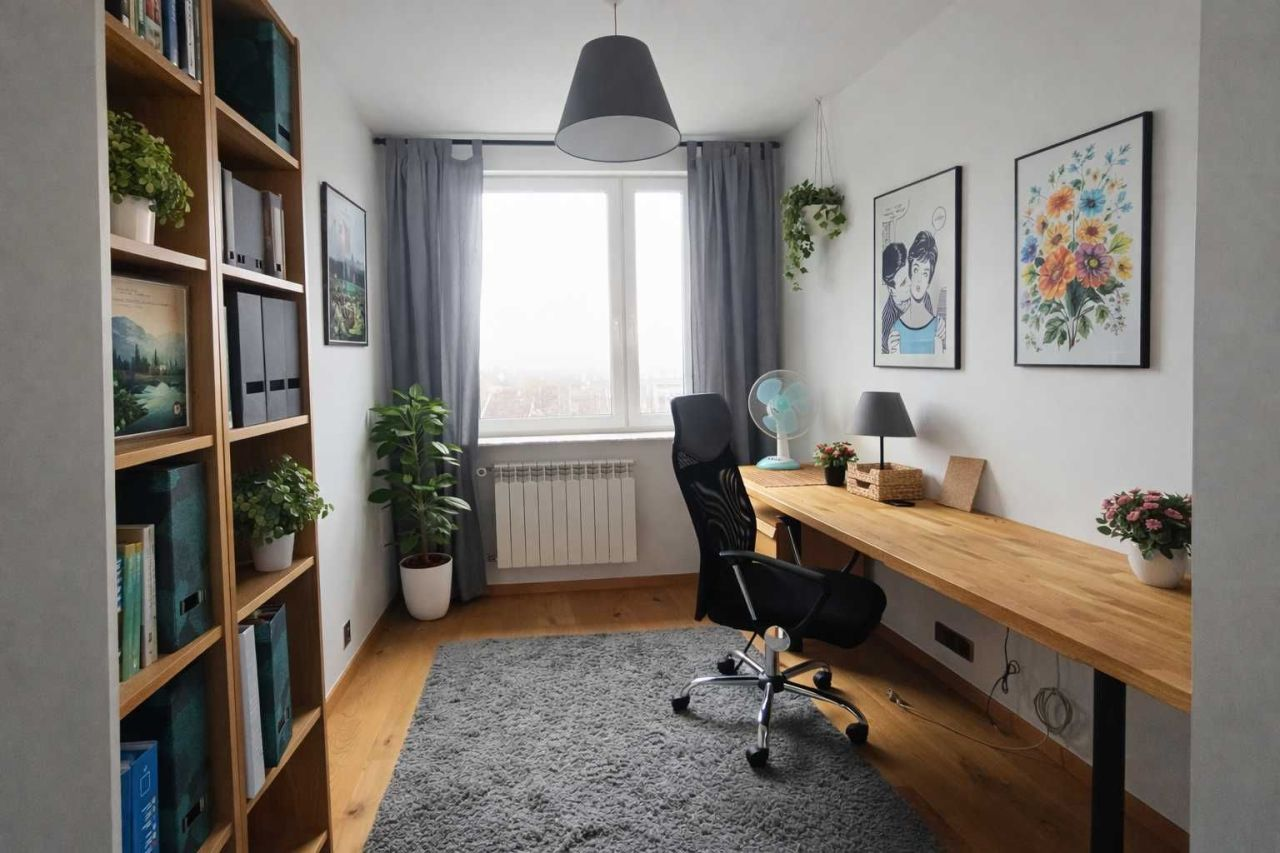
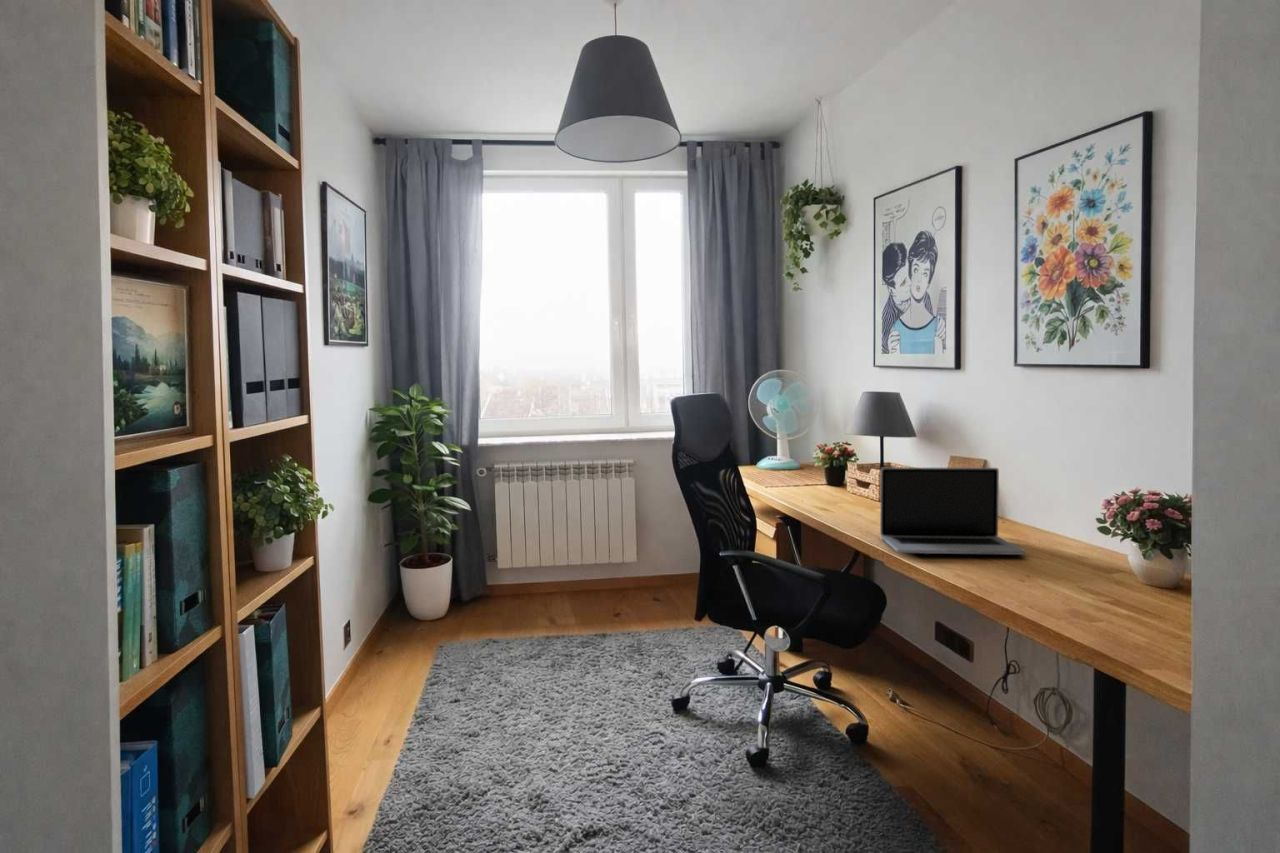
+ laptop [879,467,1027,556]
